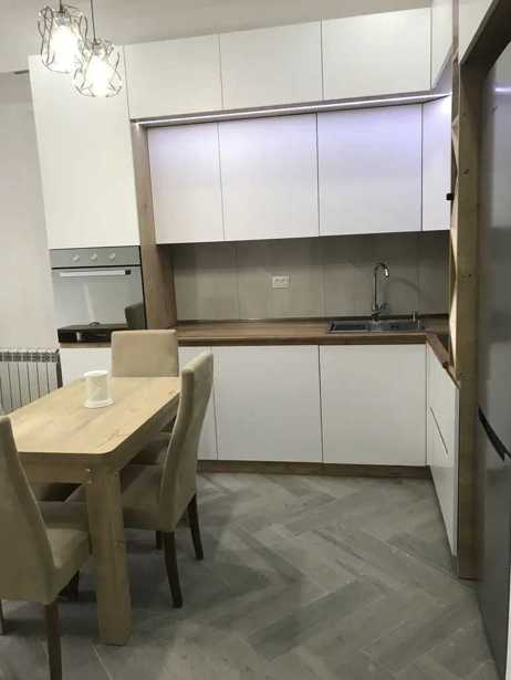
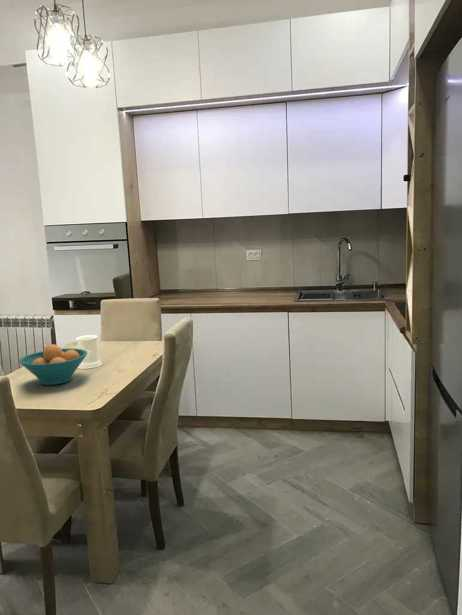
+ fruit bowl [18,343,88,386]
